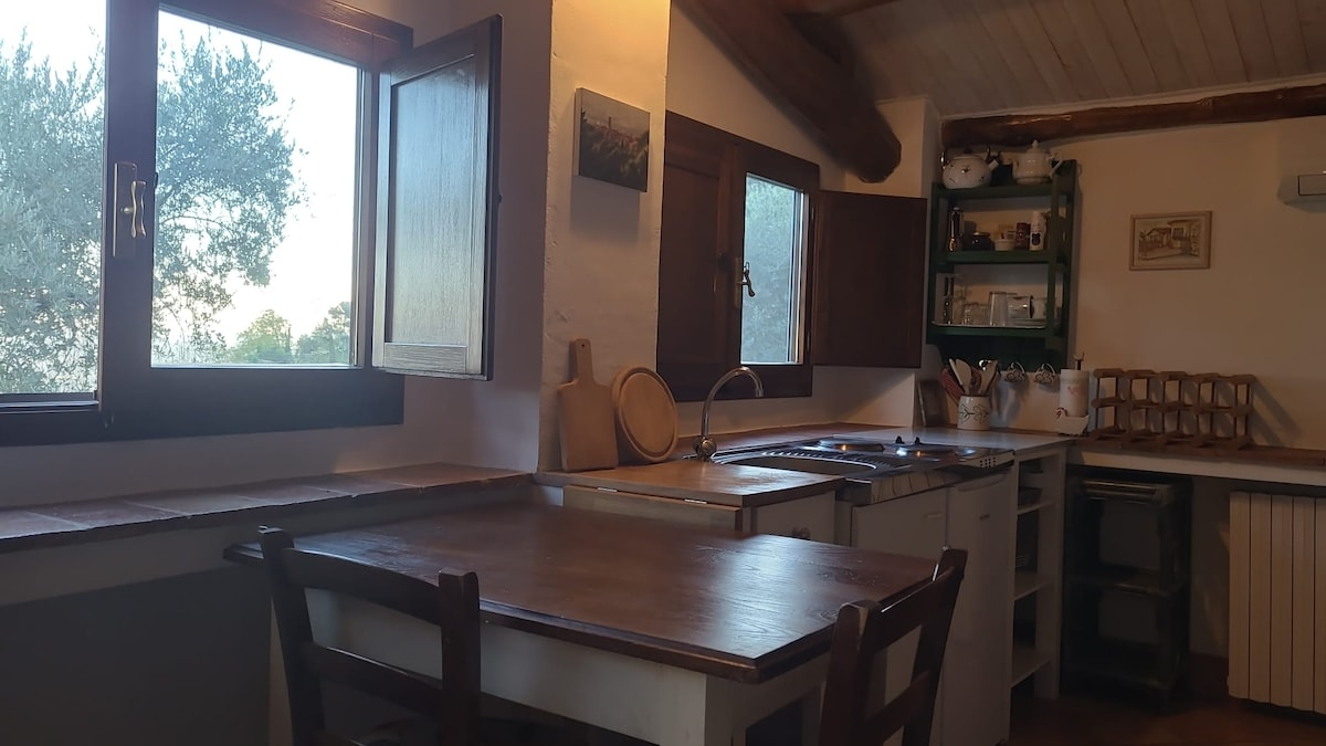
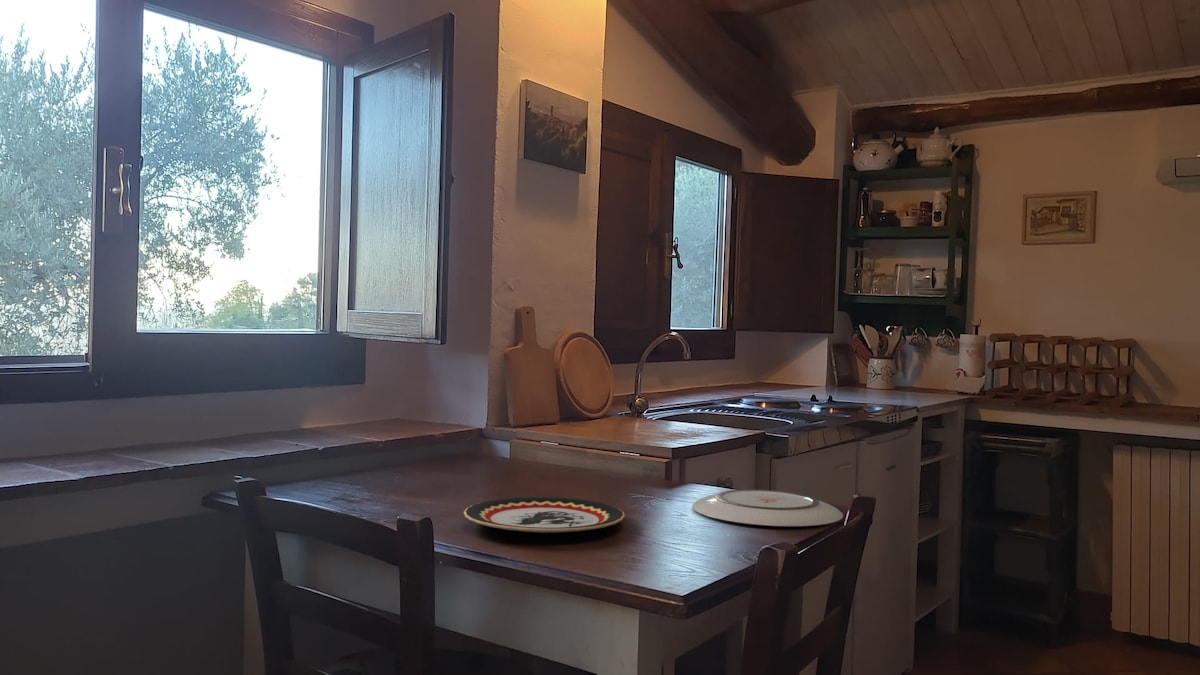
+ plate [691,488,844,528]
+ plate [463,496,626,534]
